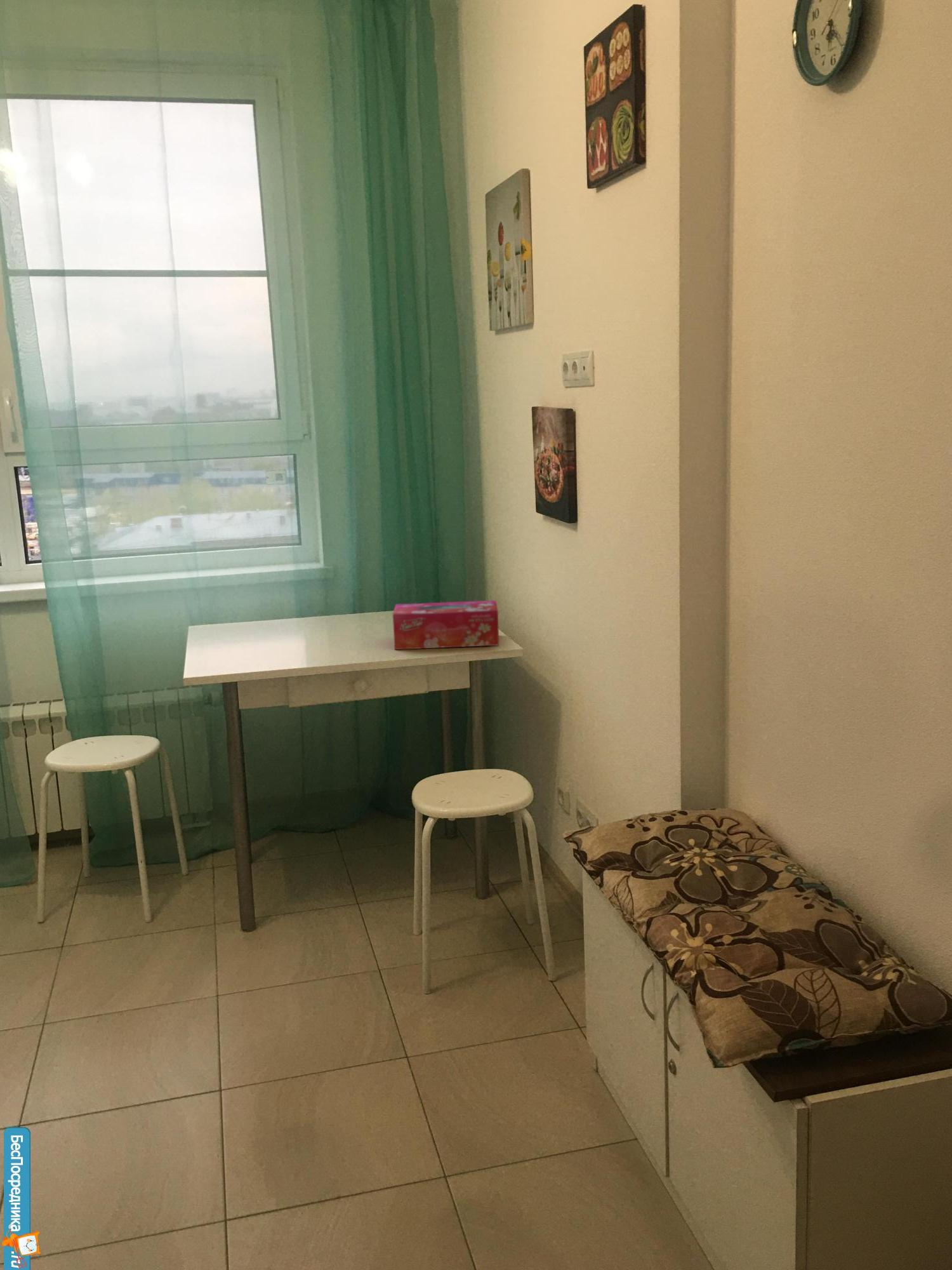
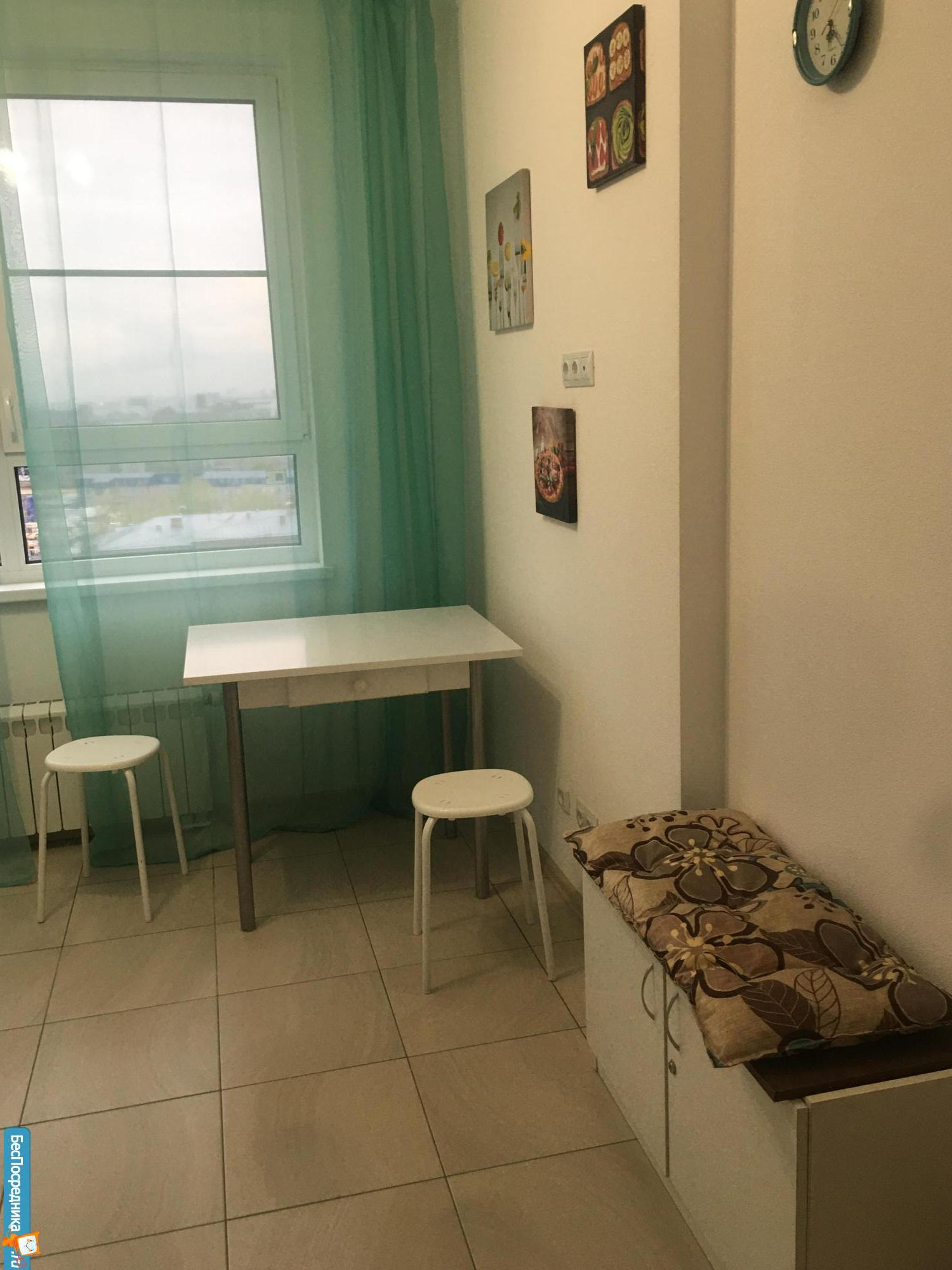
- tissue box [392,599,499,650]
